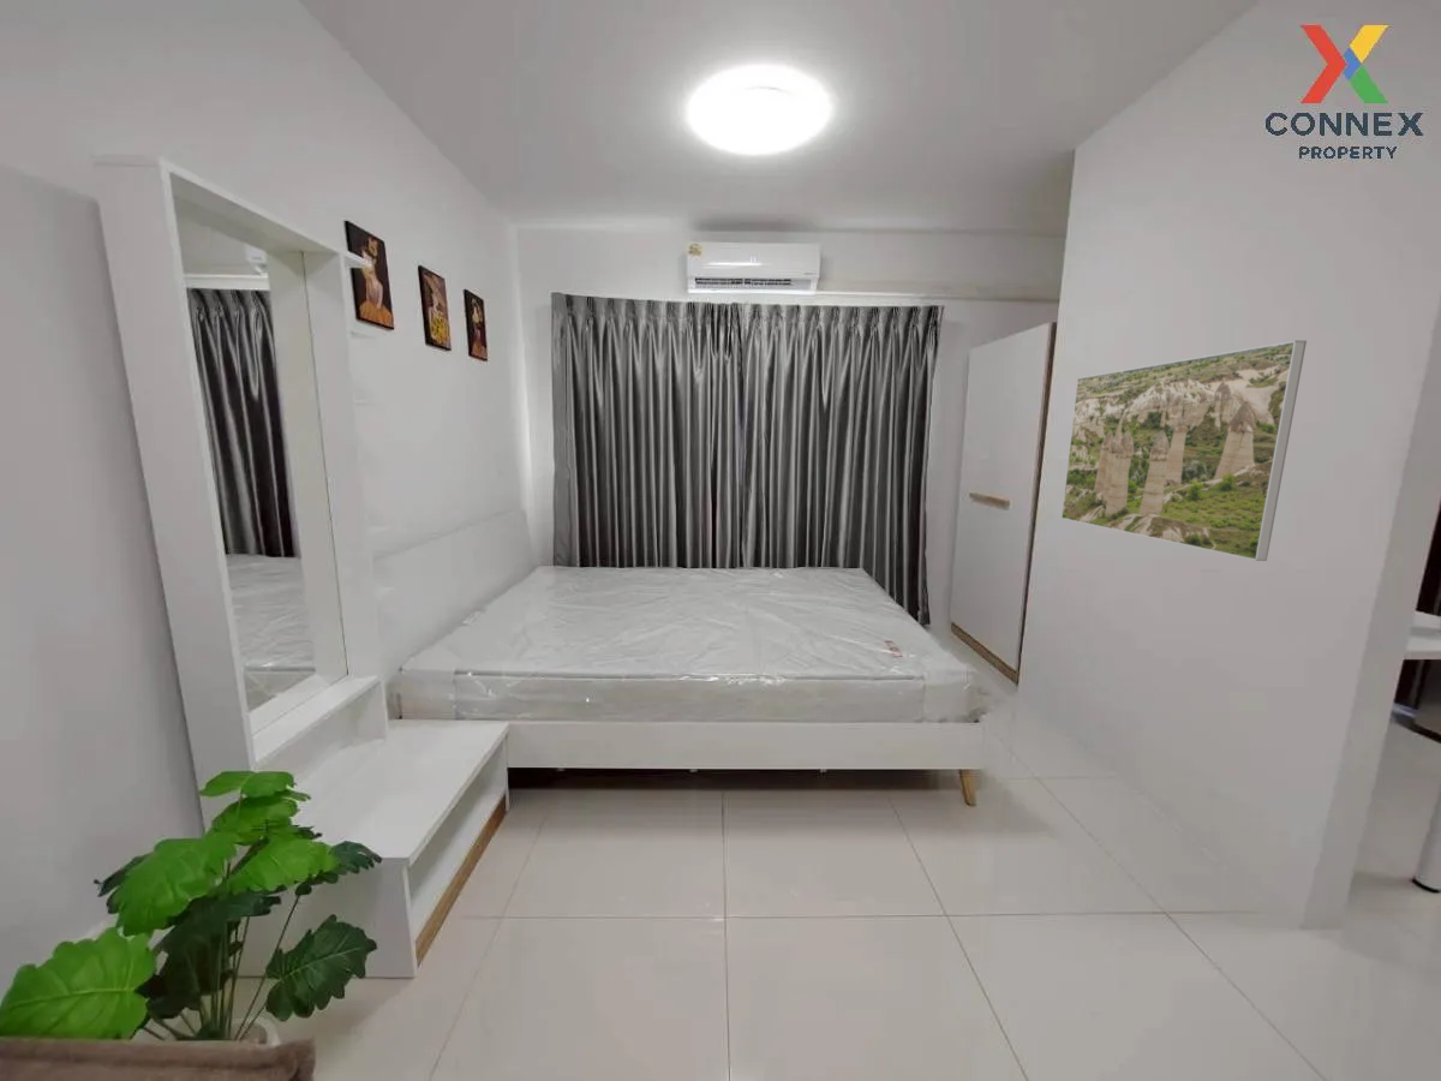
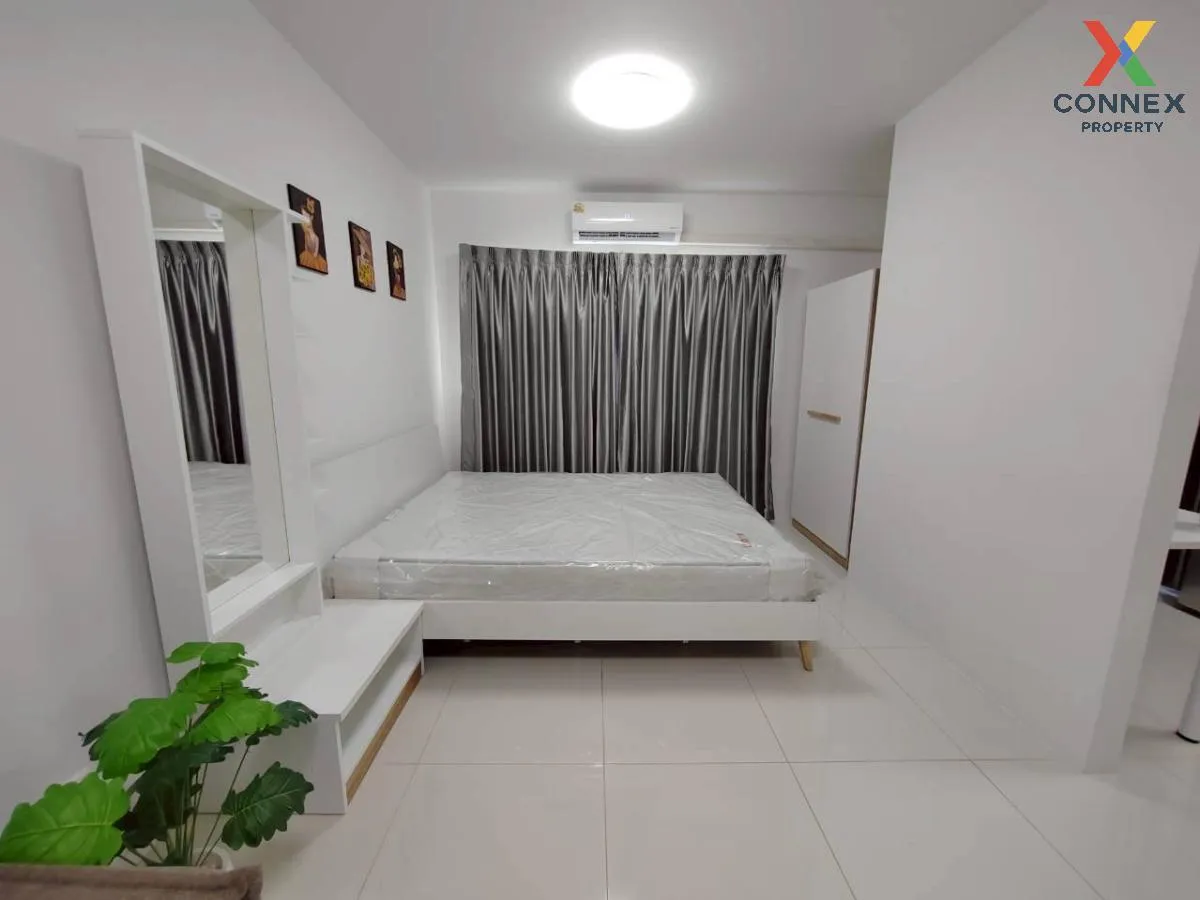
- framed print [1060,339,1308,562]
